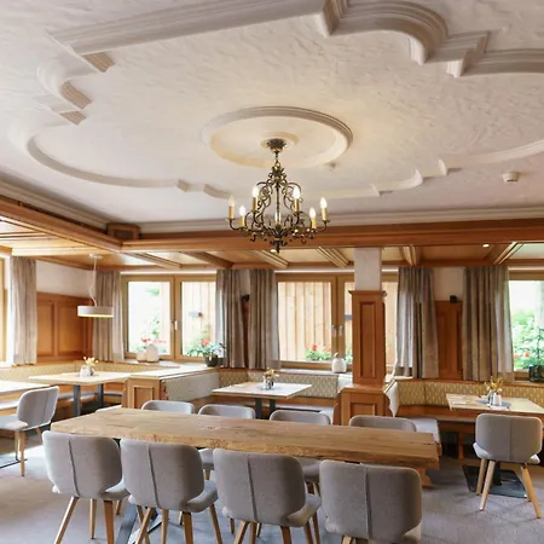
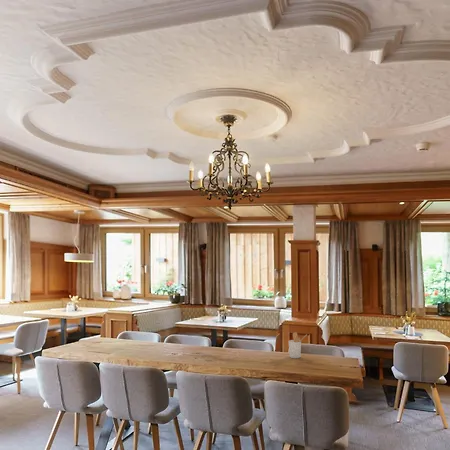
+ utensil holder [288,331,307,359]
